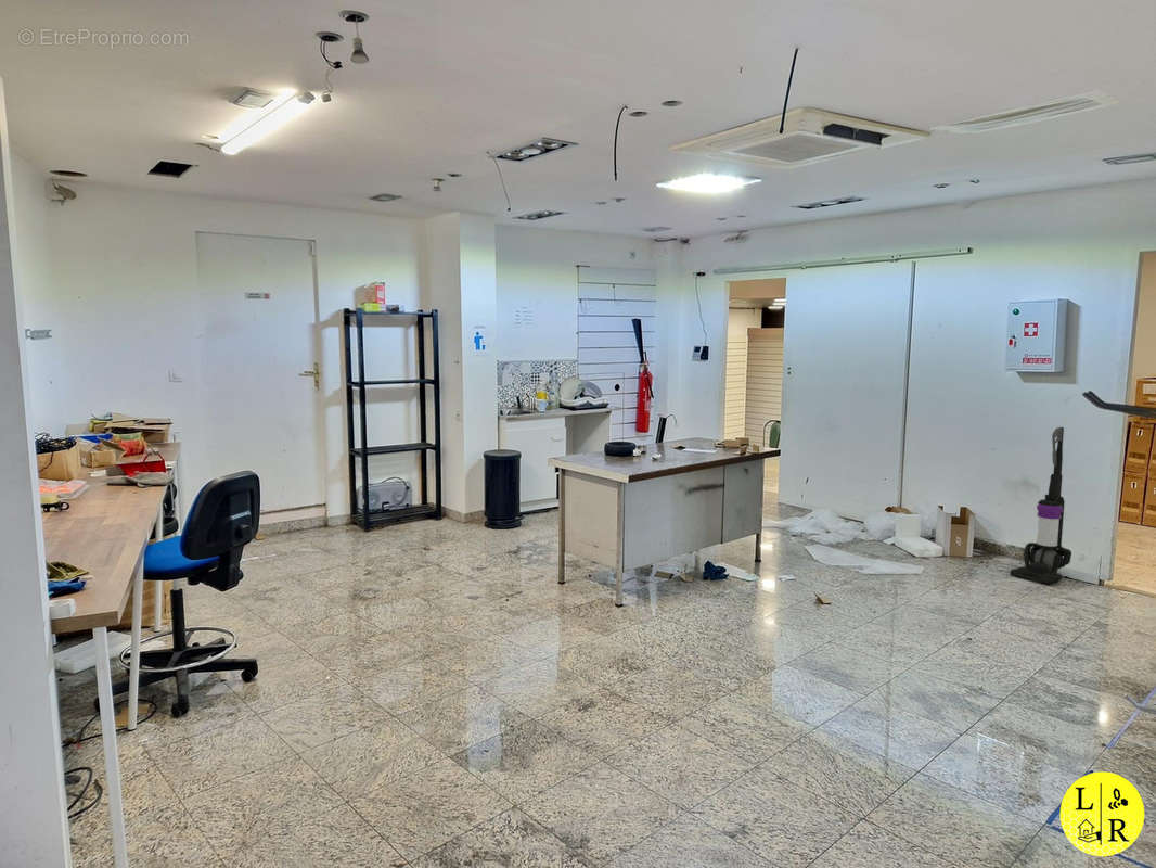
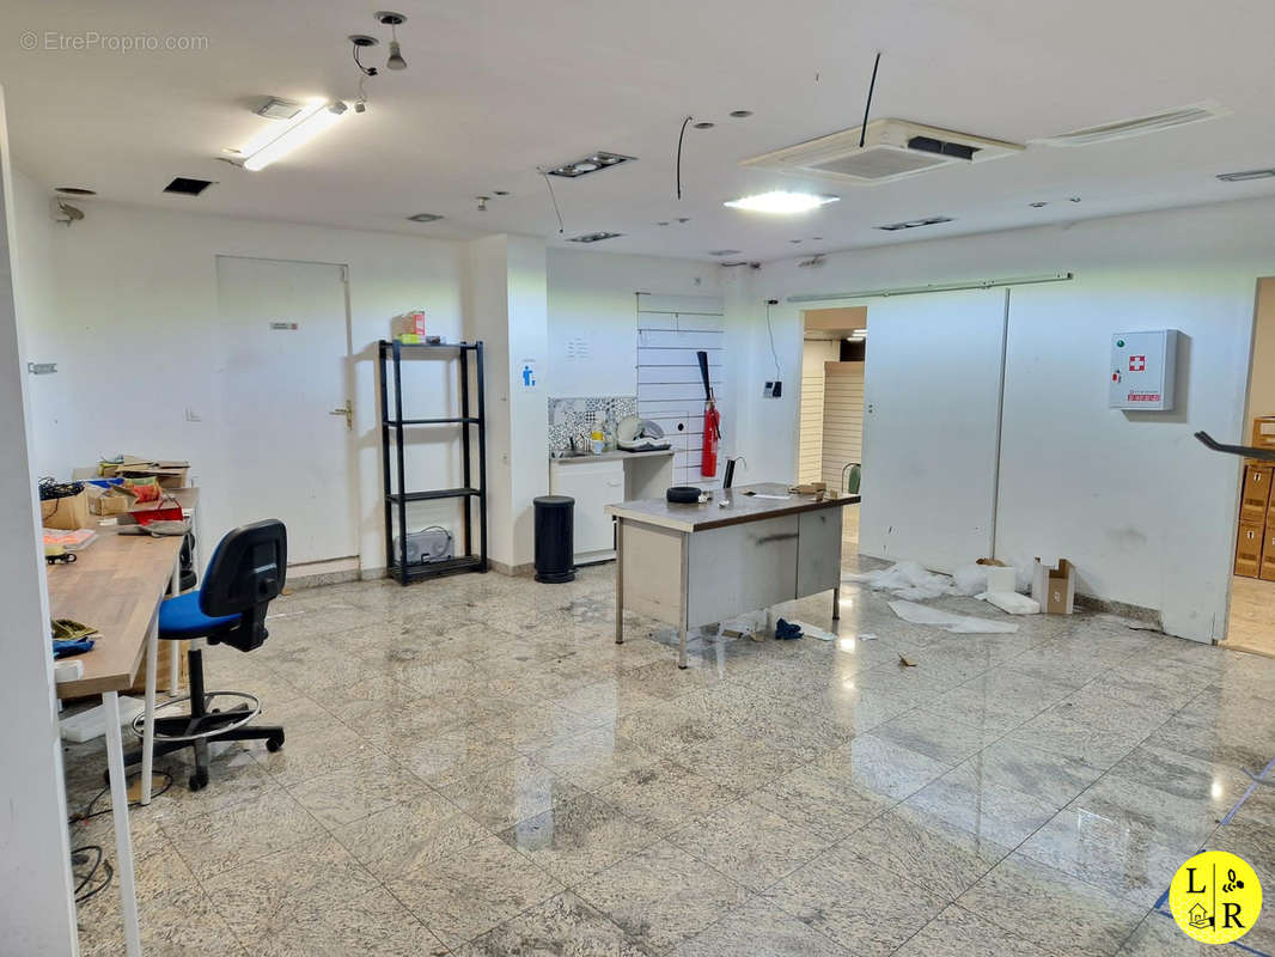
- vacuum cleaner [1009,426,1072,585]
